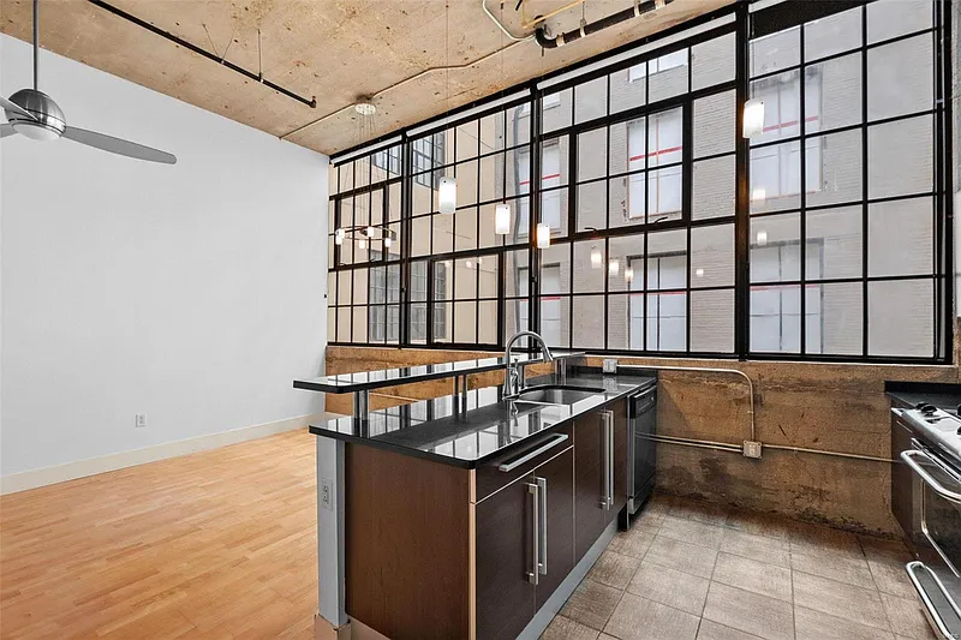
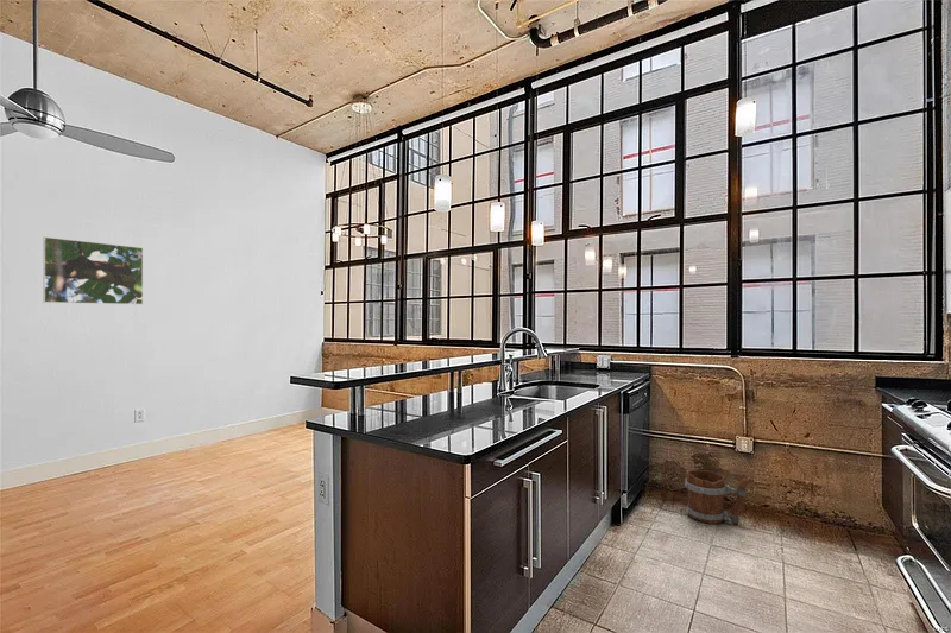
+ bucket [684,468,750,525]
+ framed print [42,236,144,305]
